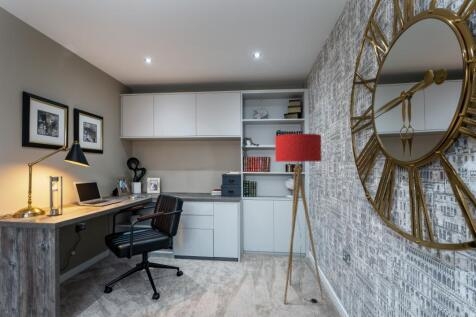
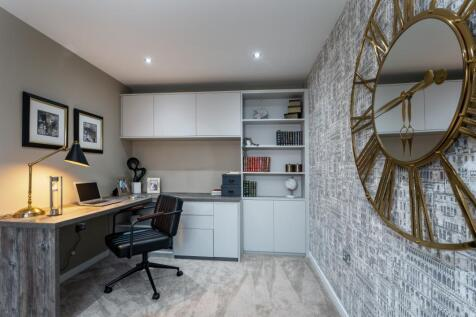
- floor lamp [274,133,324,305]
